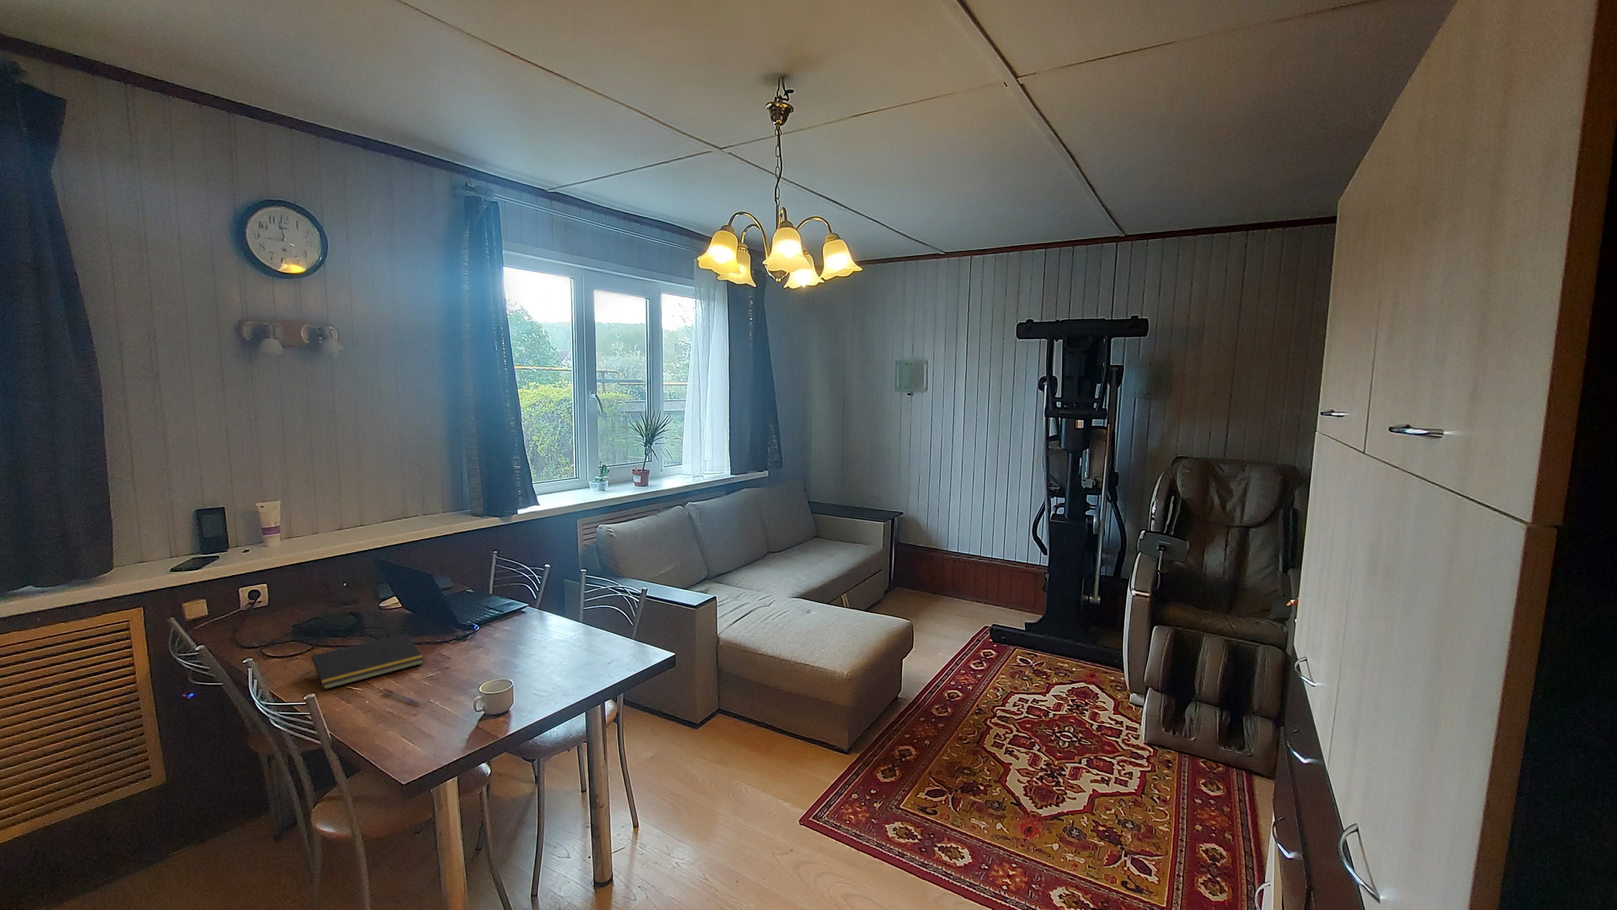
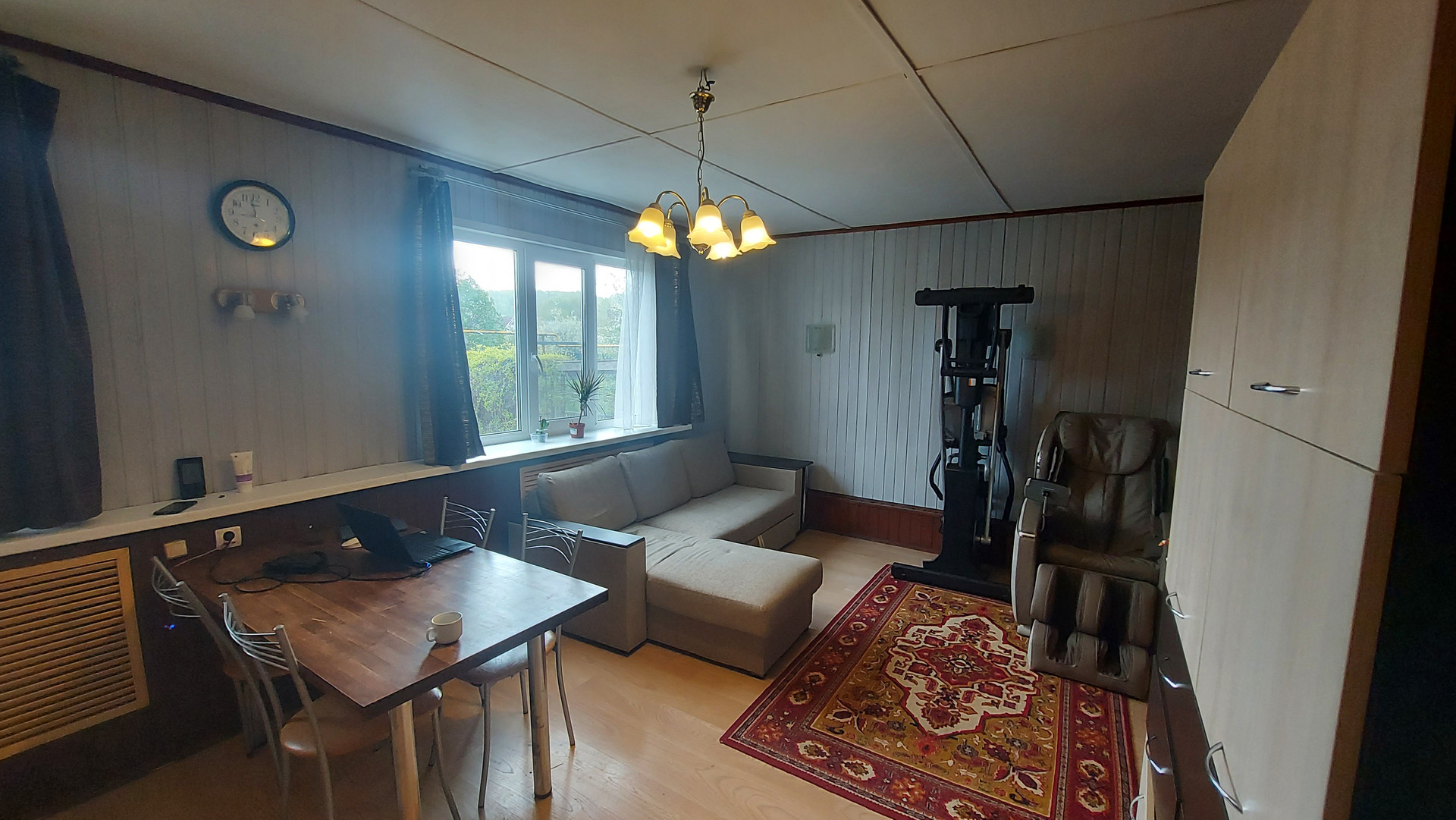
- notepad [309,633,425,690]
- pen [382,687,421,705]
